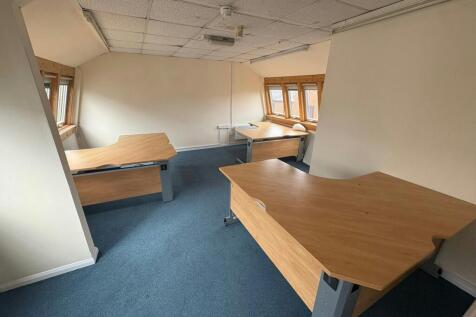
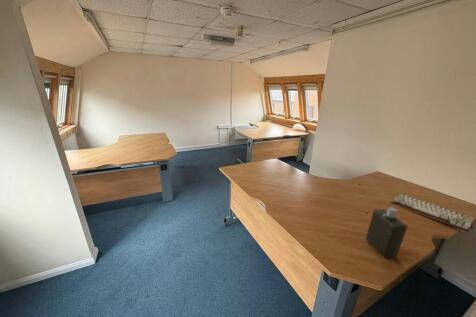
+ keyboard [390,193,475,233]
+ bottle [365,206,408,259]
